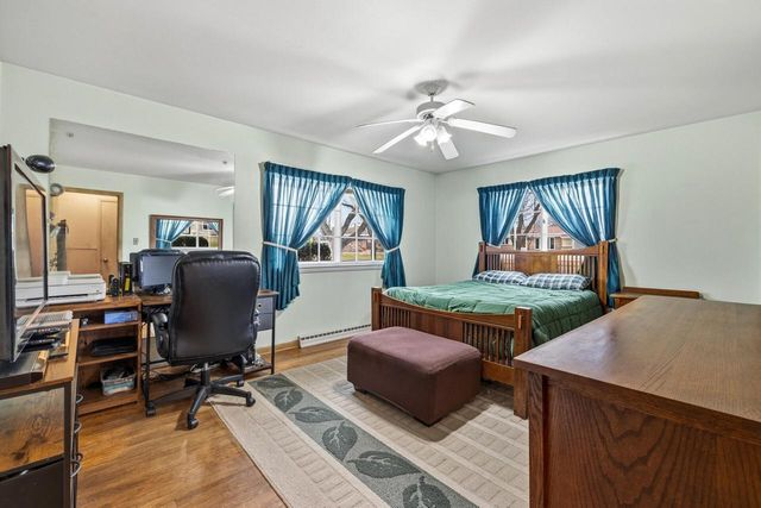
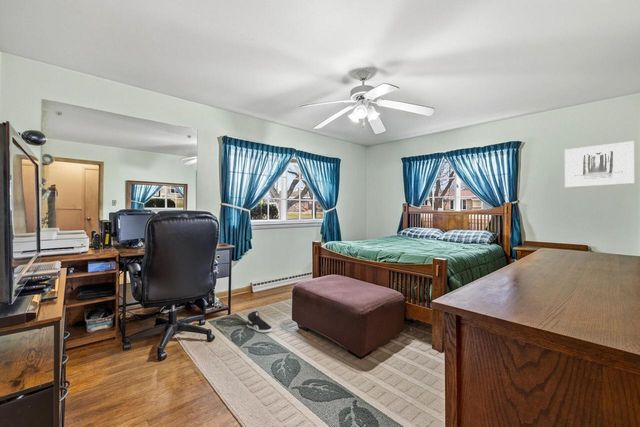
+ sneaker [246,310,273,334]
+ wall art [564,140,635,189]
